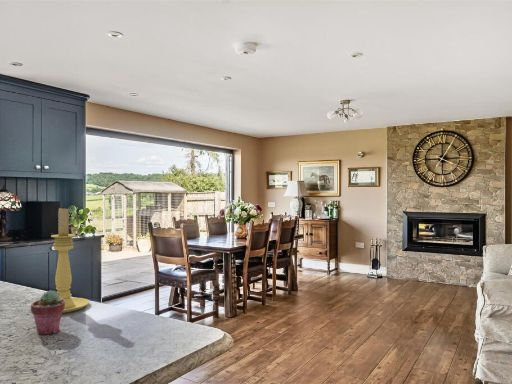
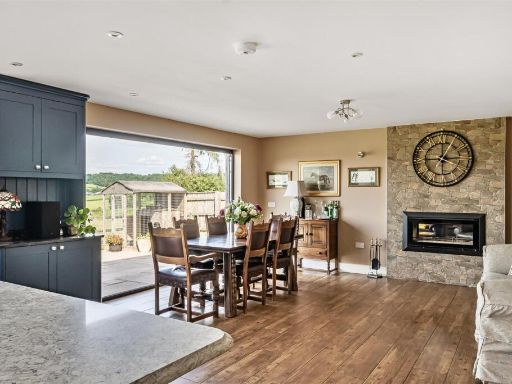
- potted succulent [30,289,65,335]
- candle holder [50,206,91,313]
